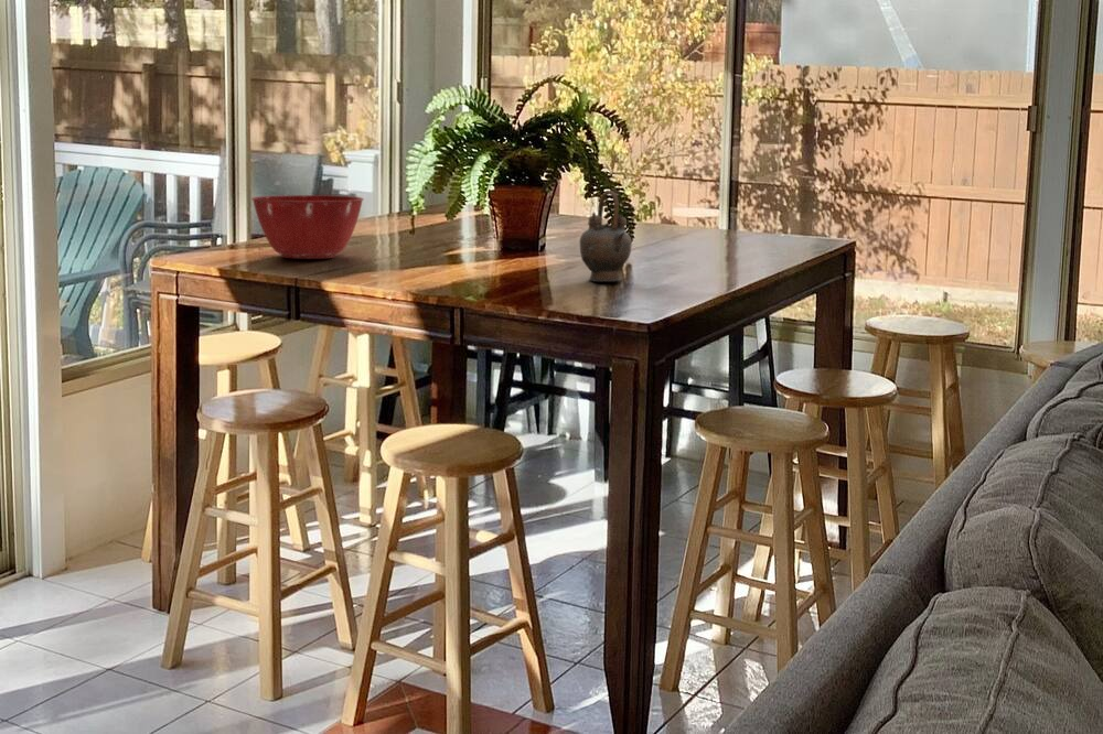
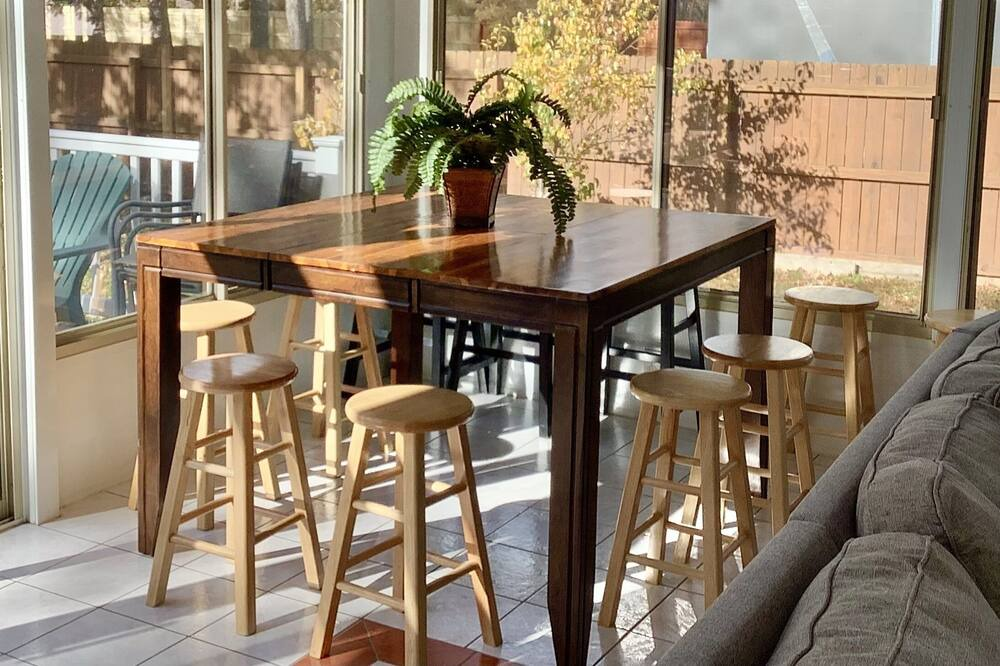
- mixing bowl [250,194,365,260]
- teapot [578,190,633,283]
